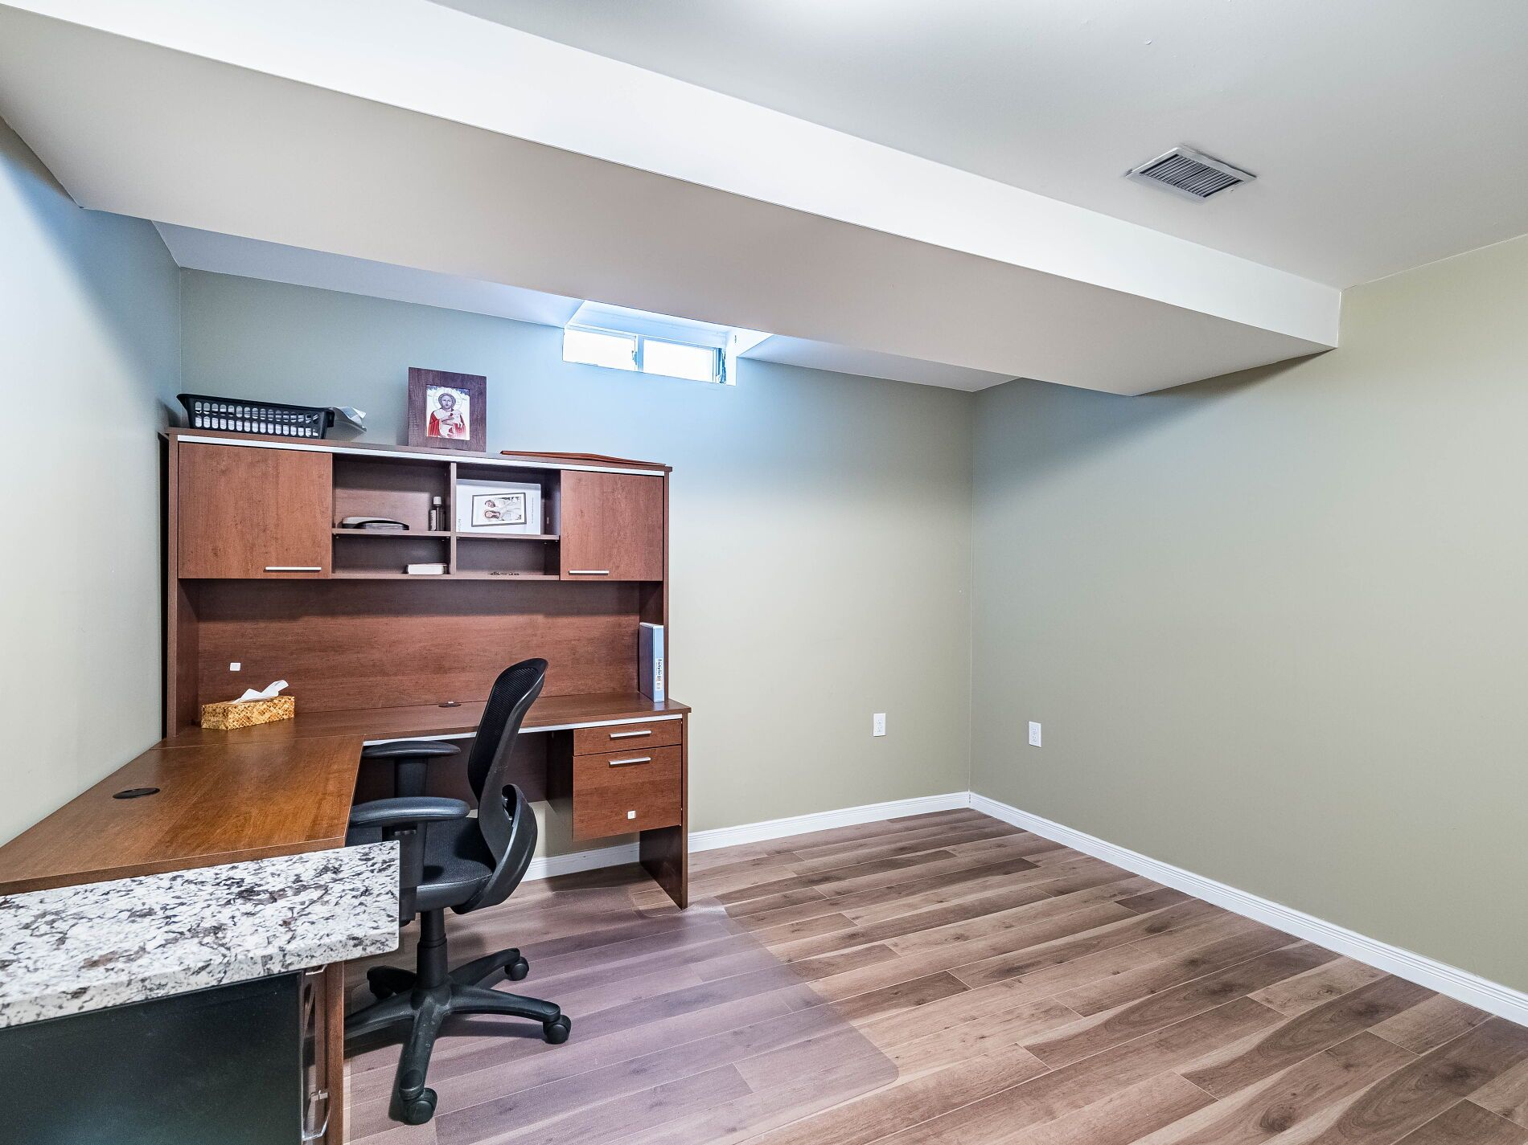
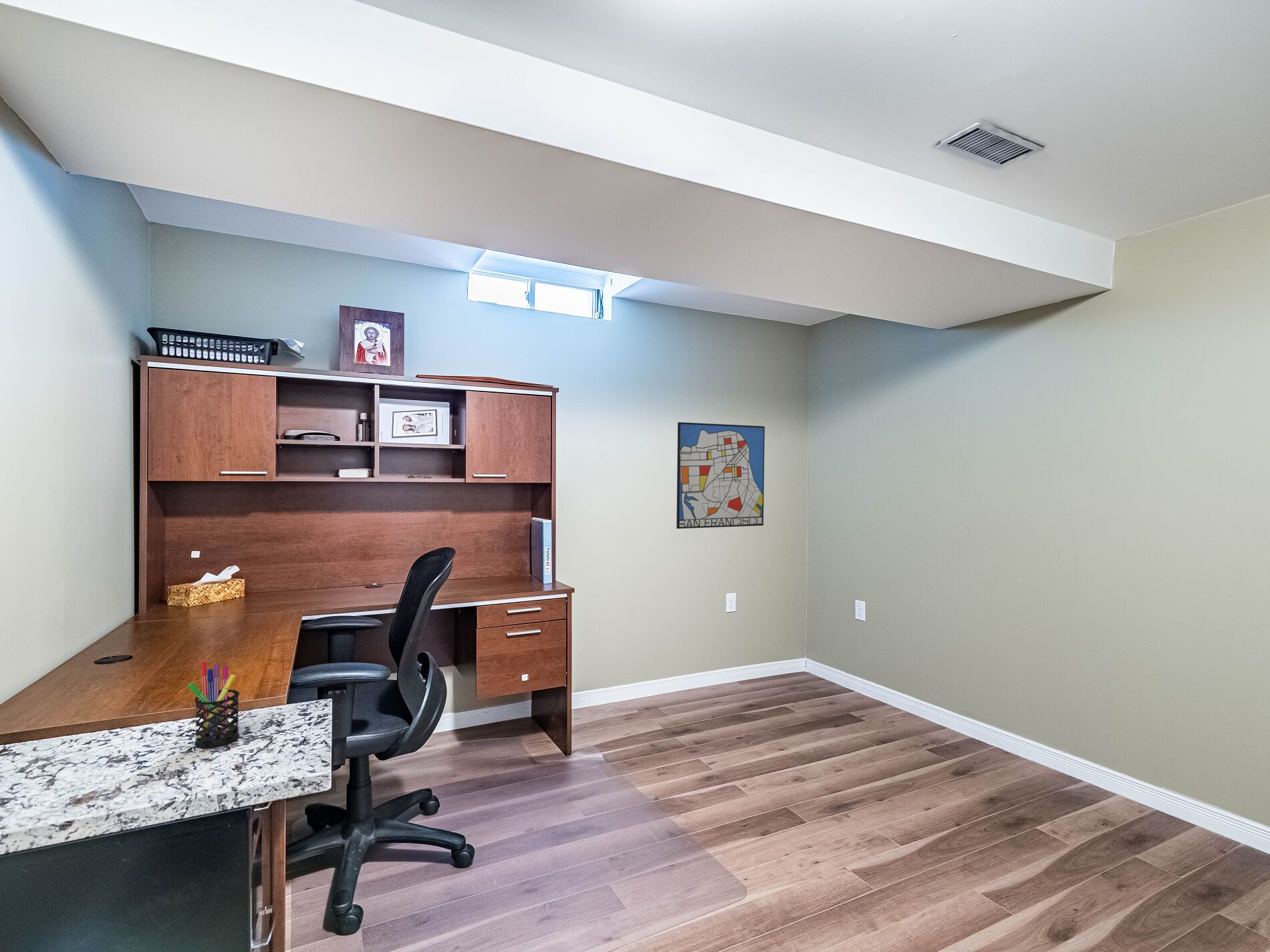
+ pen holder [187,661,240,749]
+ wall art [676,422,765,529]
